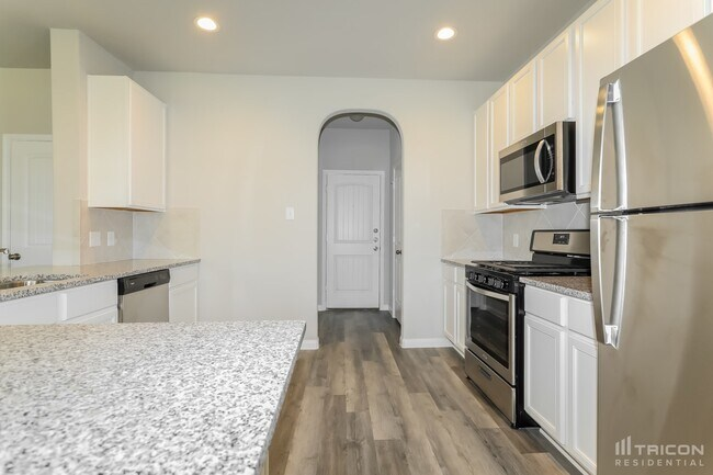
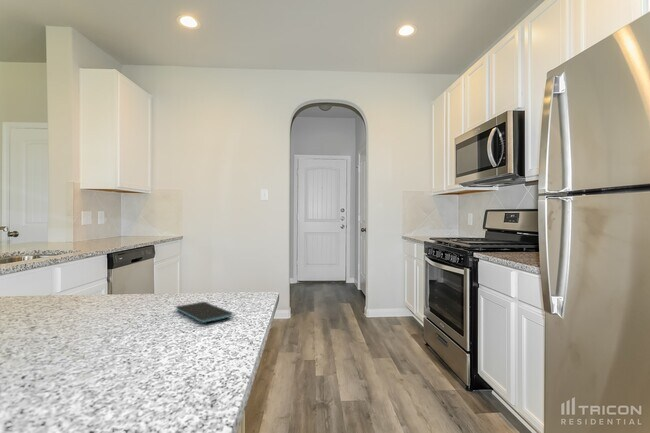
+ smartphone [175,301,234,324]
